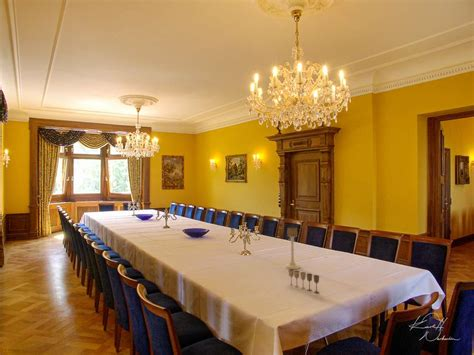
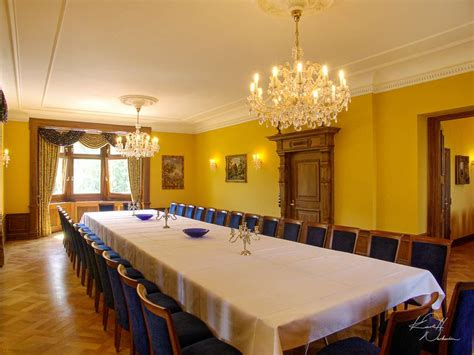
- candle holder [284,227,302,270]
- wine glass [288,269,320,294]
